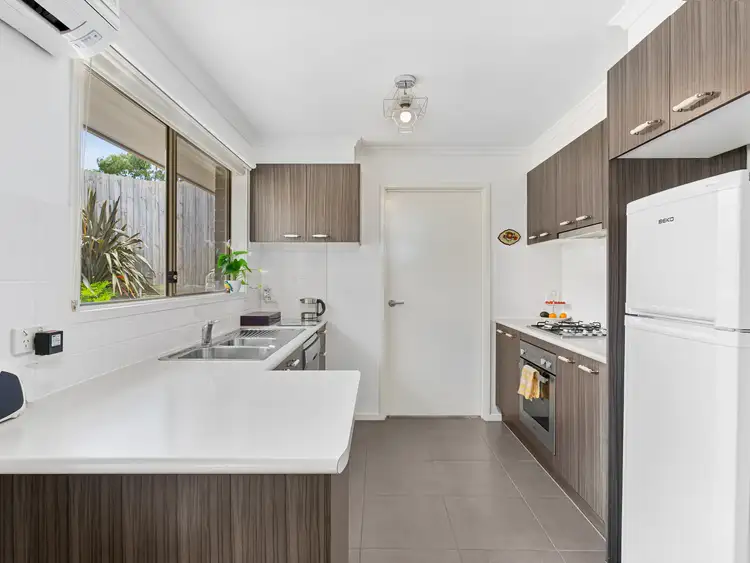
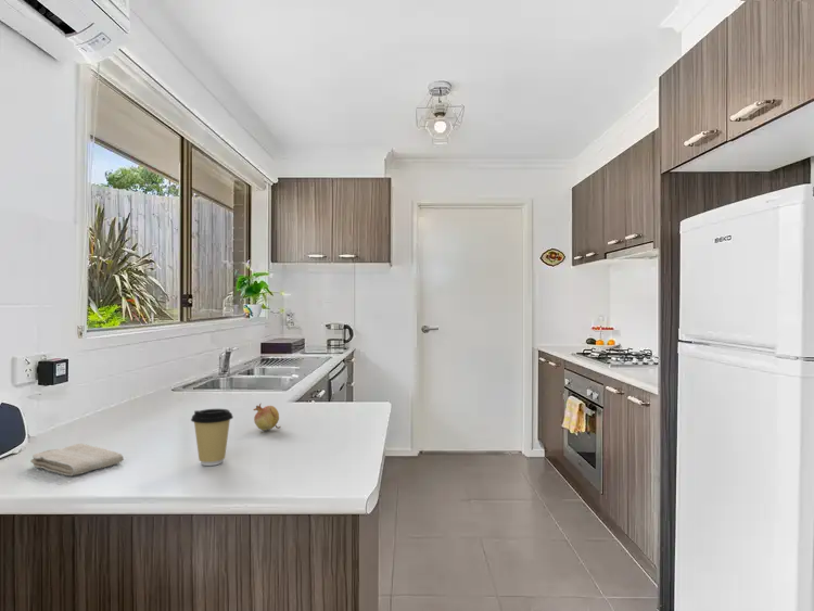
+ coffee cup [190,408,234,467]
+ fruit [252,402,282,431]
+ washcloth [29,443,125,476]
